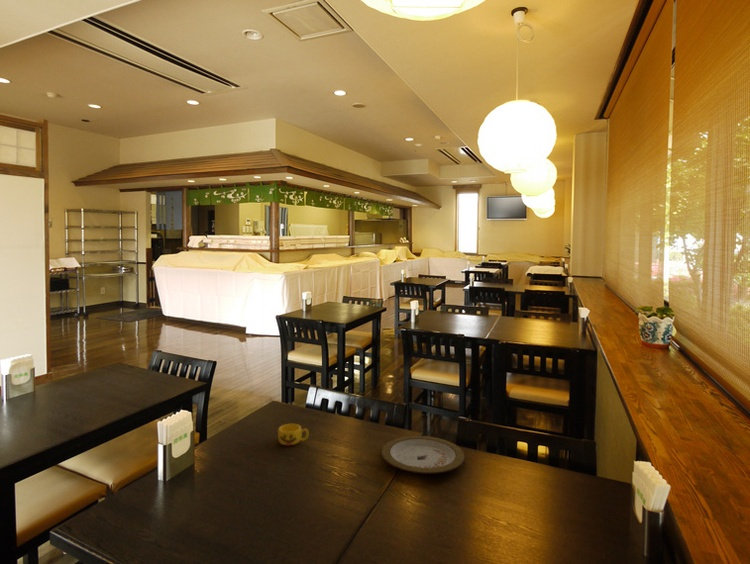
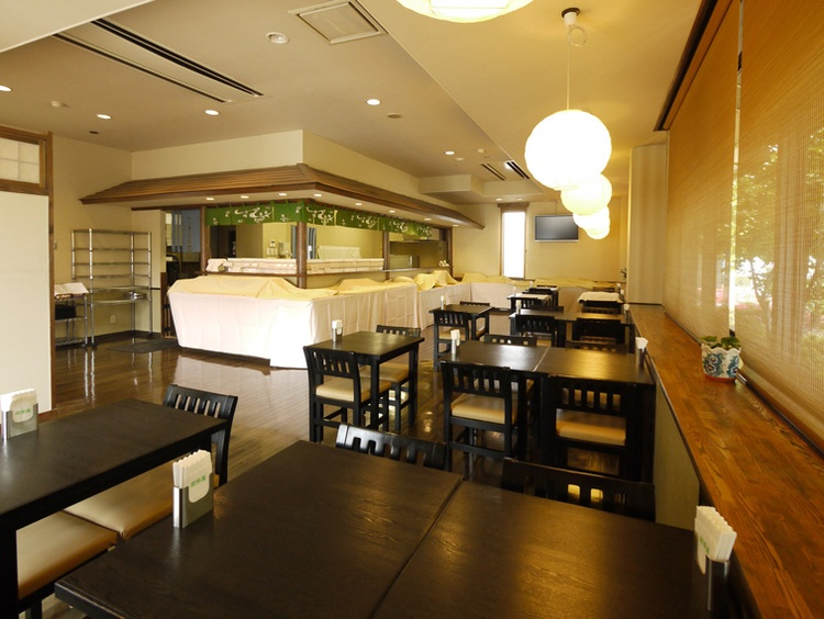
- cup [277,423,310,446]
- plate [380,435,466,475]
